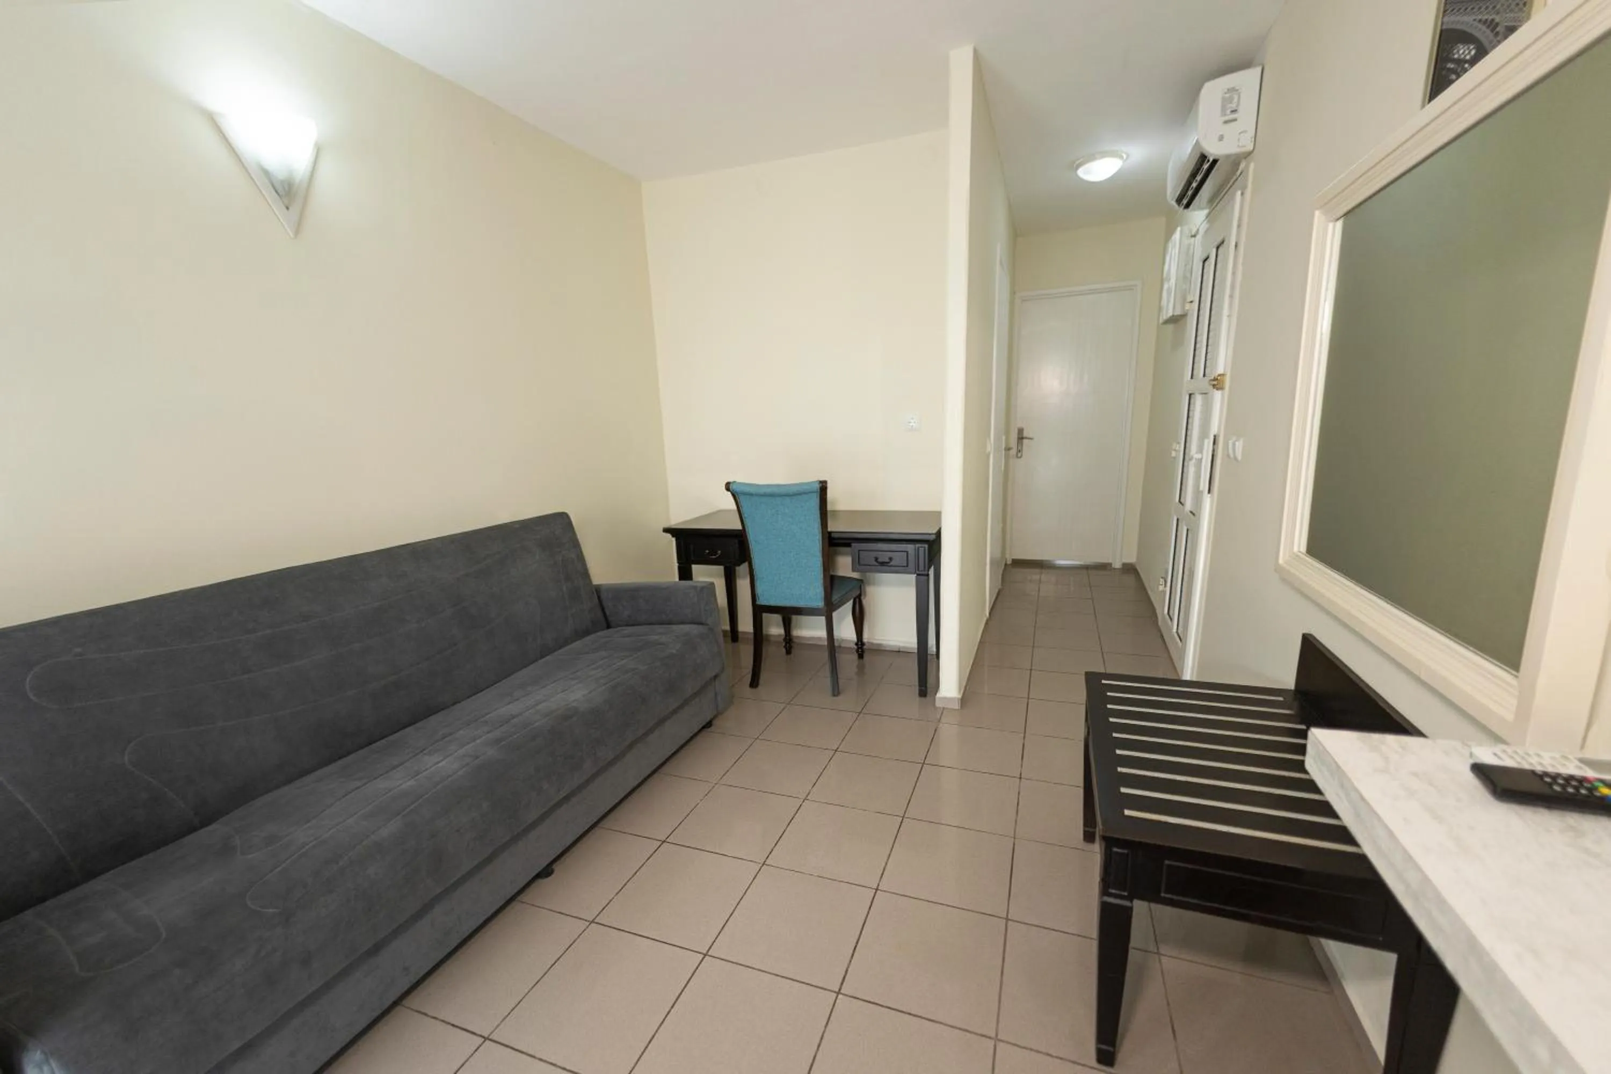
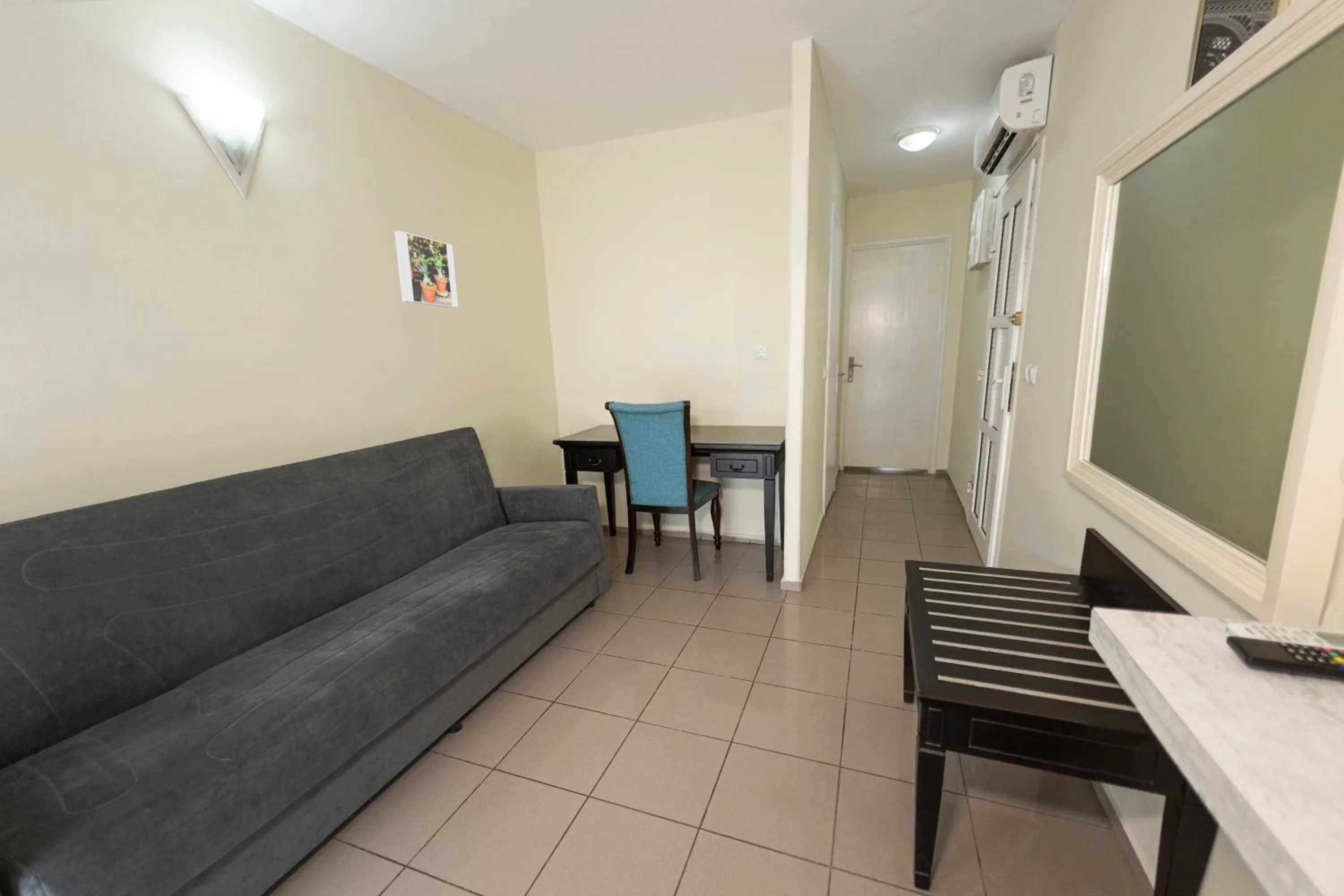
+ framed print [394,230,459,308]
